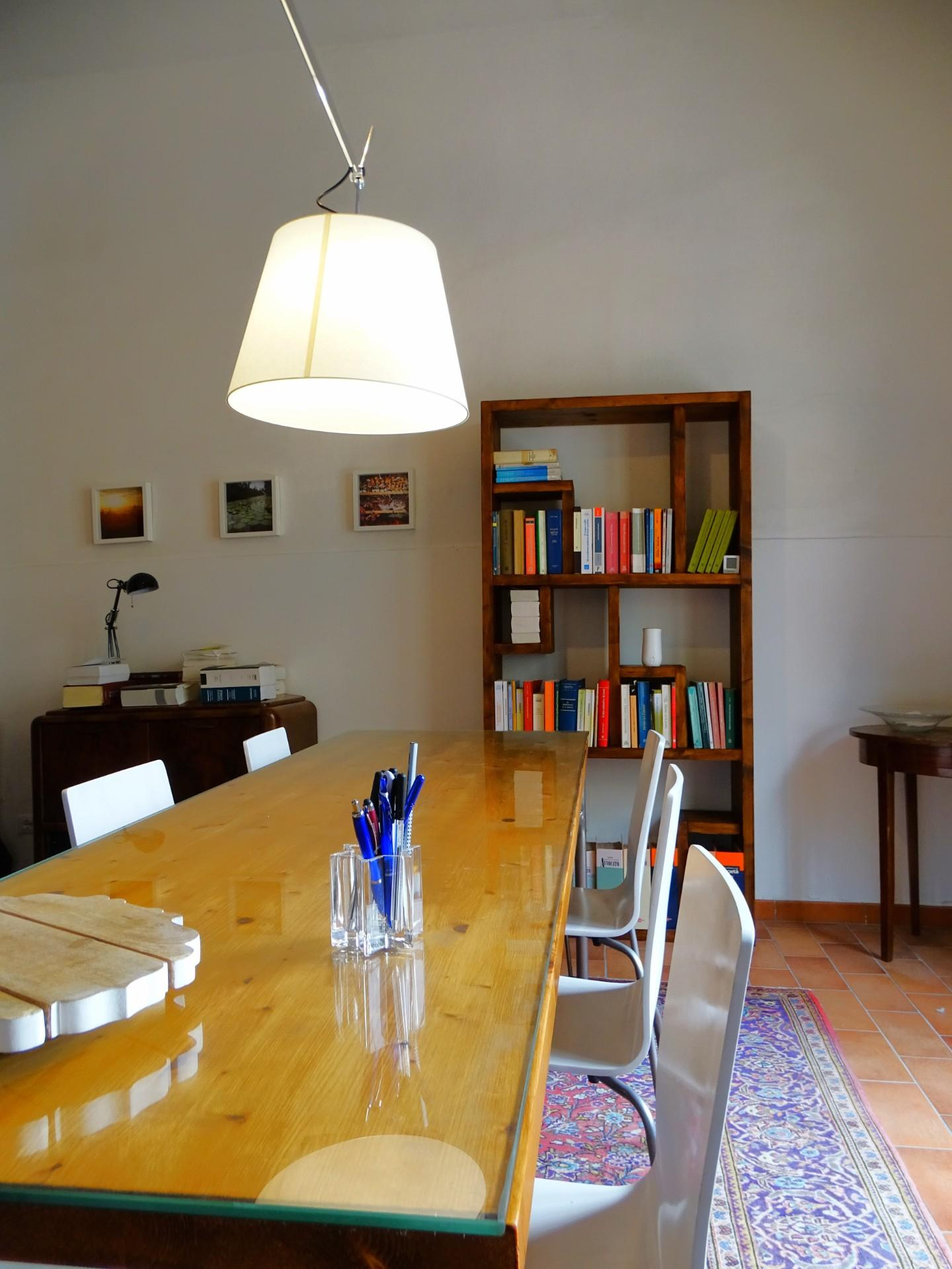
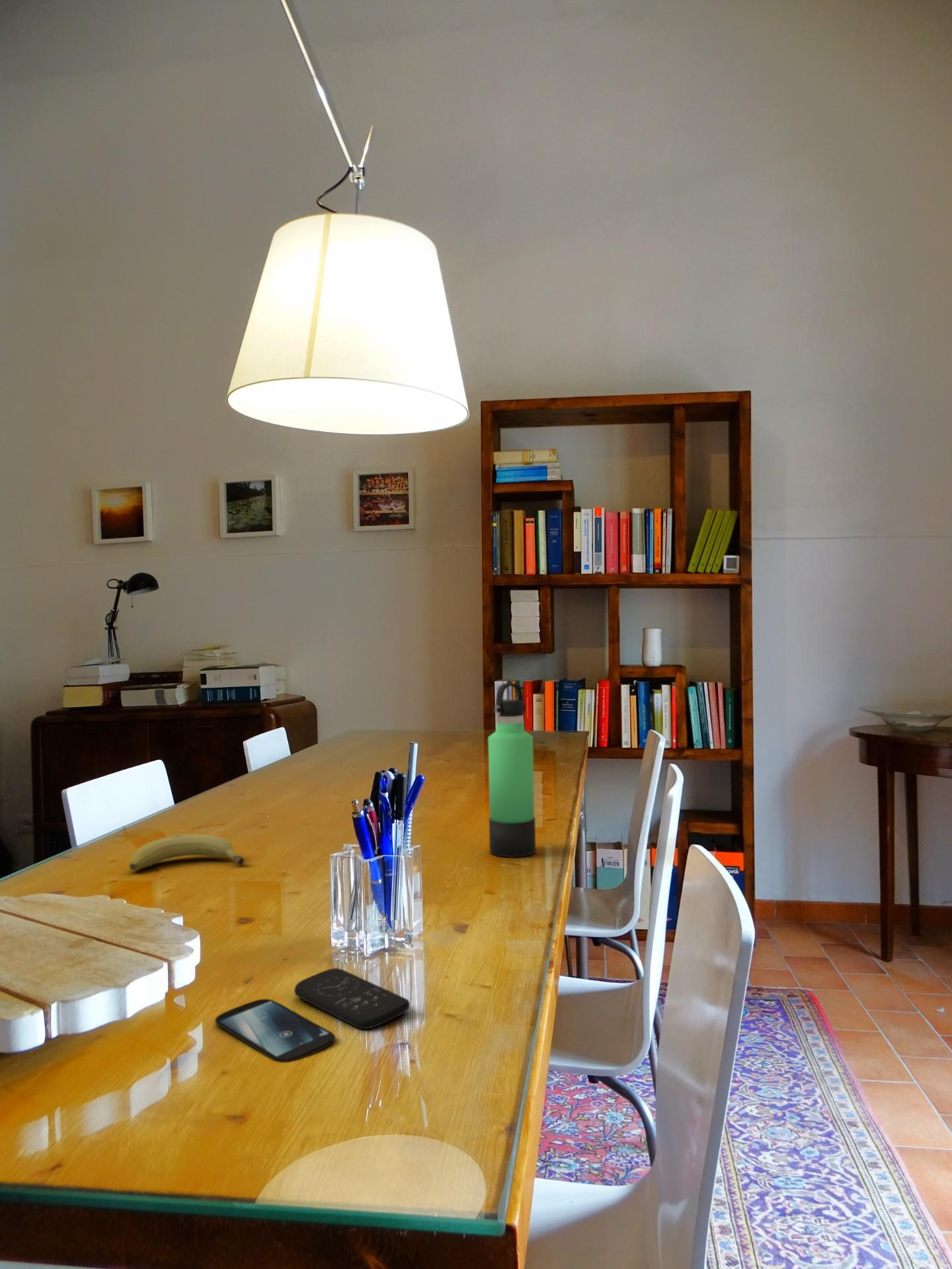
+ thermos bottle [487,682,536,858]
+ smartphone [214,967,411,1063]
+ fruit [128,833,245,871]
